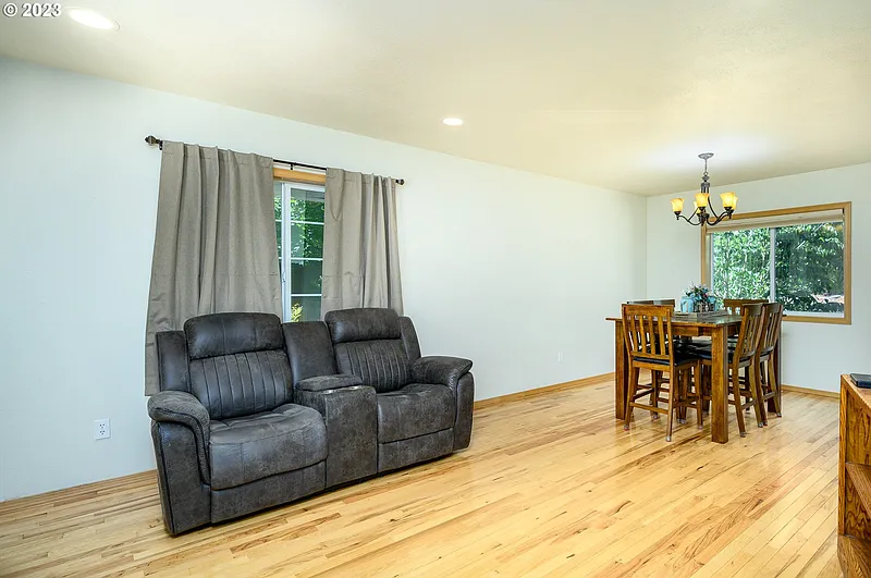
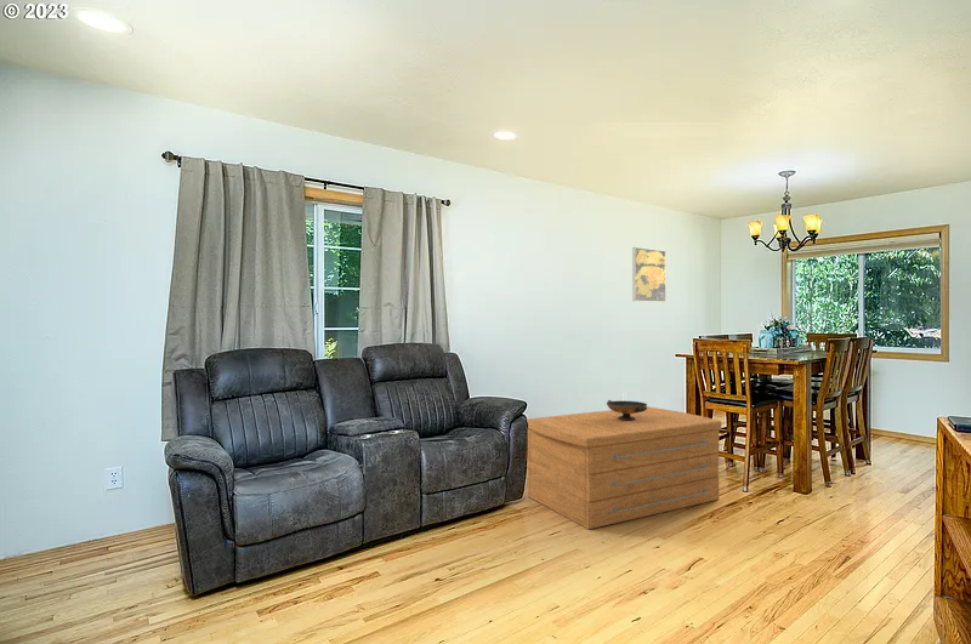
+ decorative bowl [606,399,648,421]
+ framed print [631,246,668,303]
+ coffee table [526,405,722,530]
